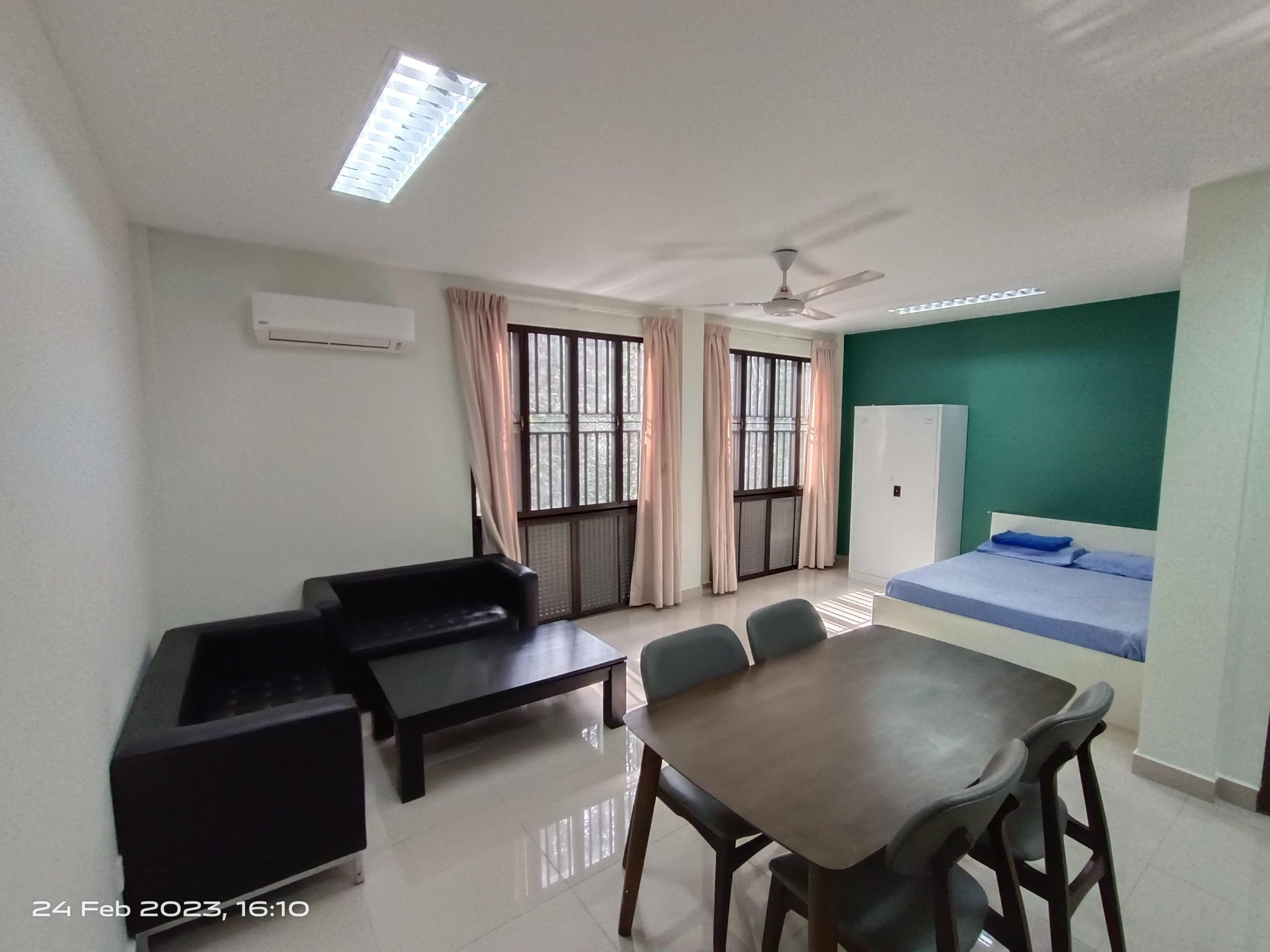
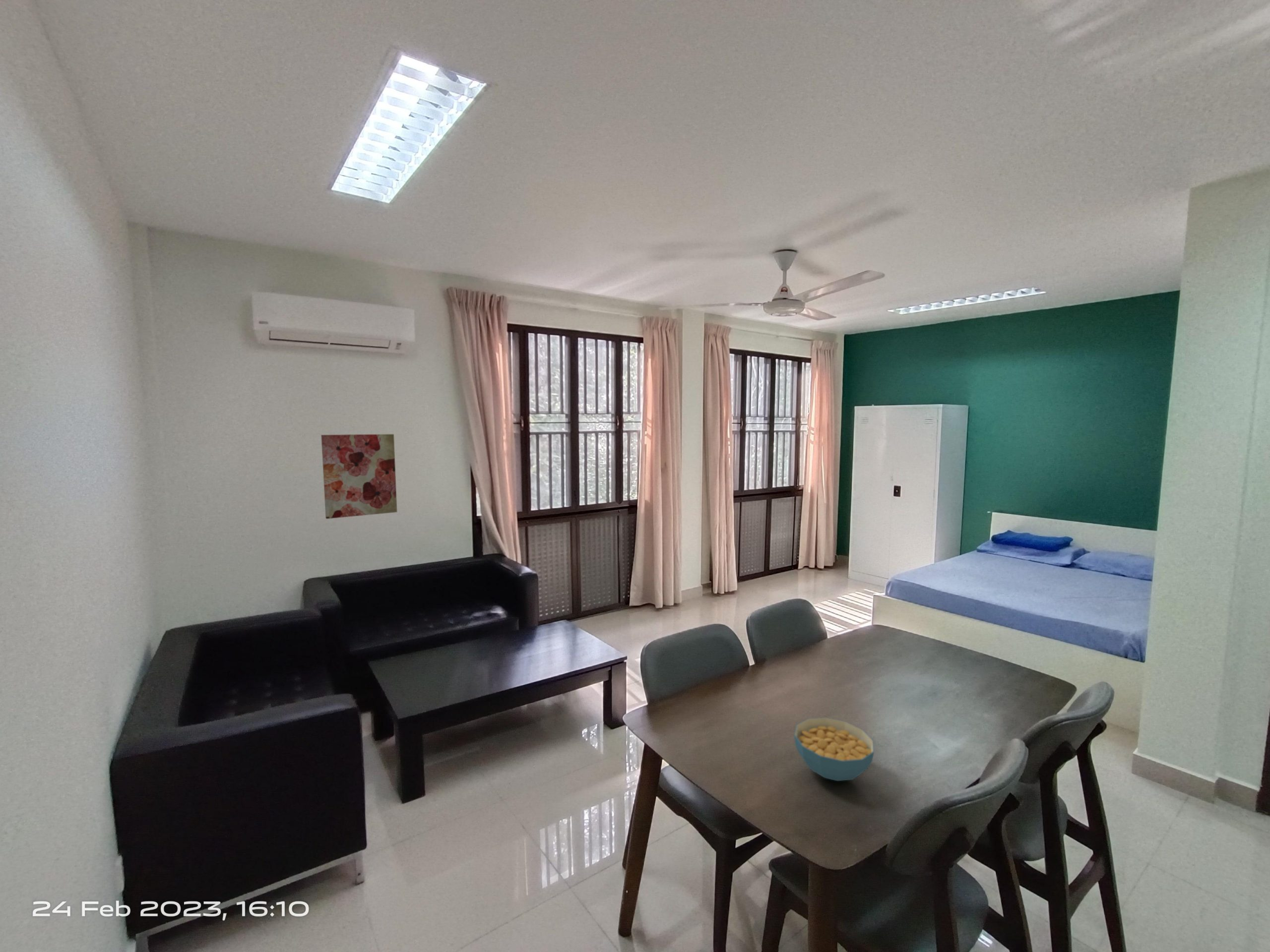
+ cereal bowl [794,717,875,781]
+ wall art [320,434,398,520]
